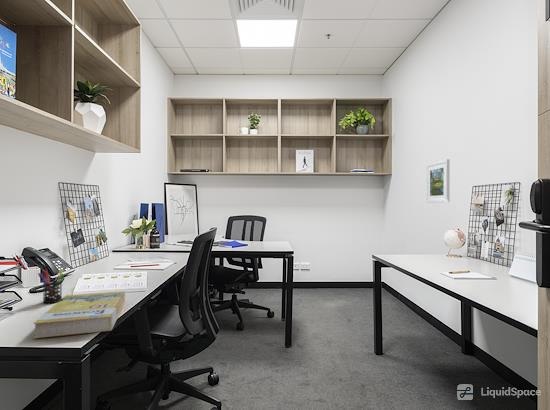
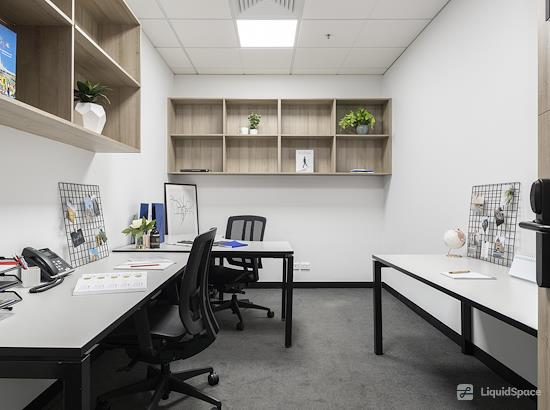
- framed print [425,158,451,204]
- book [32,290,126,339]
- pen holder [37,269,65,304]
